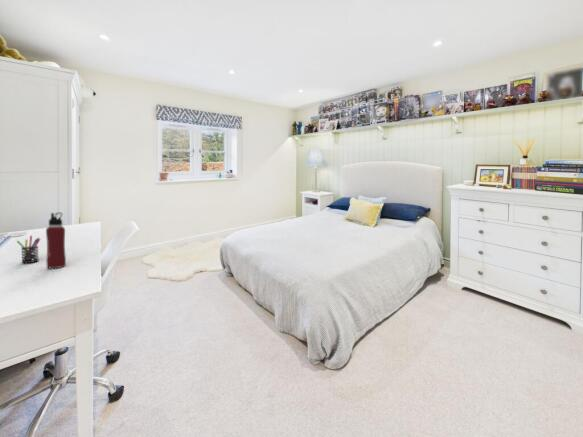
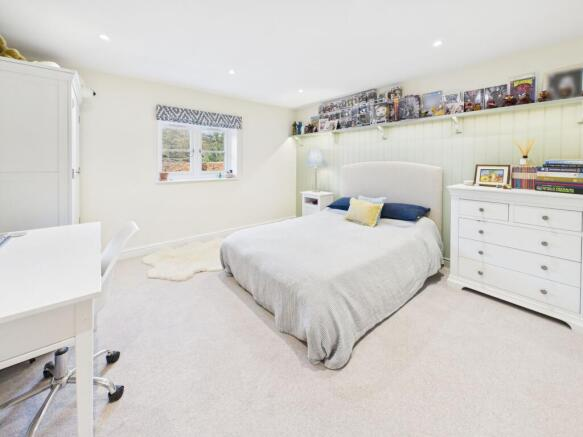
- water bottle [45,212,67,269]
- pen holder [15,235,41,264]
